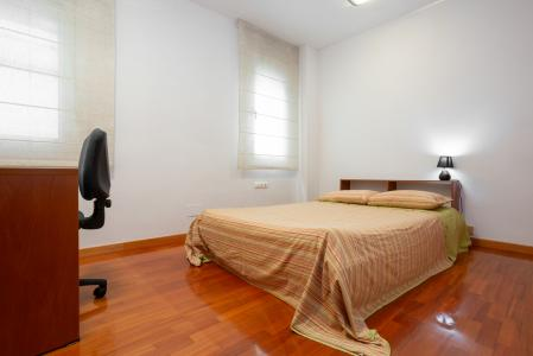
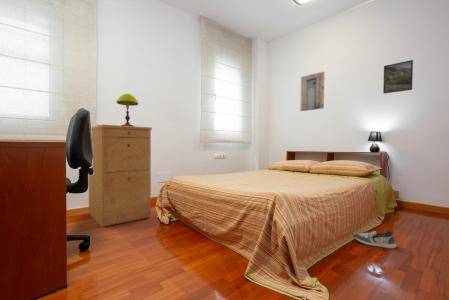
+ filing cabinet [88,124,153,228]
+ table lamp [96,93,139,126]
+ wall art [300,71,325,112]
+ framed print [382,59,414,95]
+ shoe [352,230,398,249]
